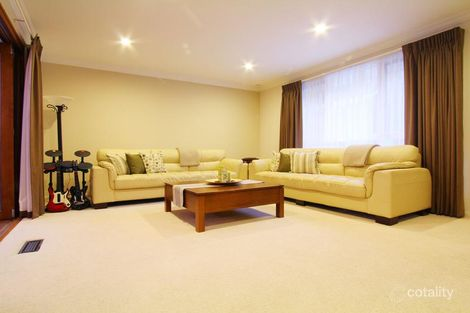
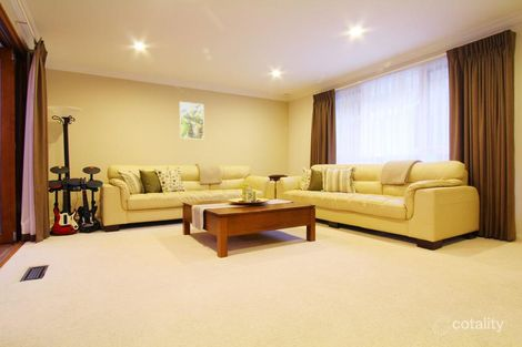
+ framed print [179,101,205,141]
